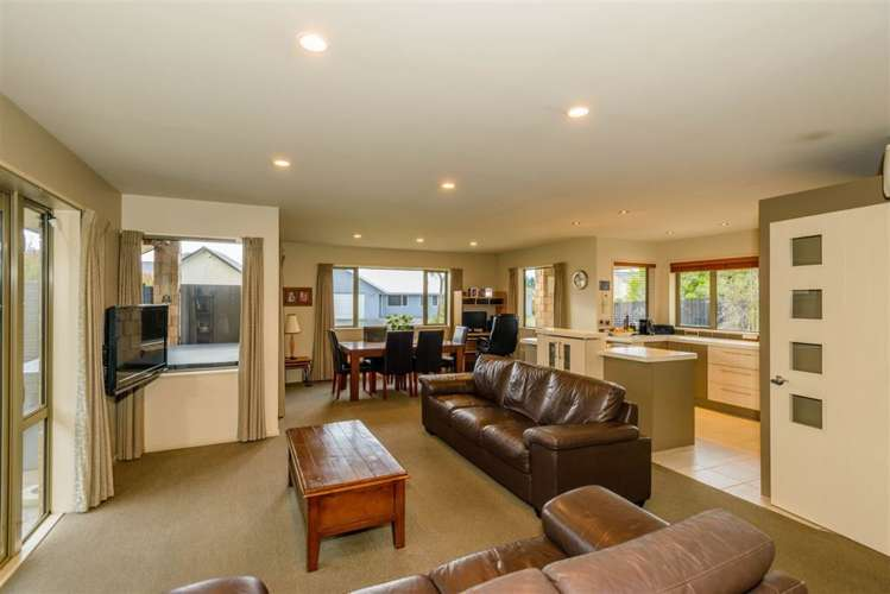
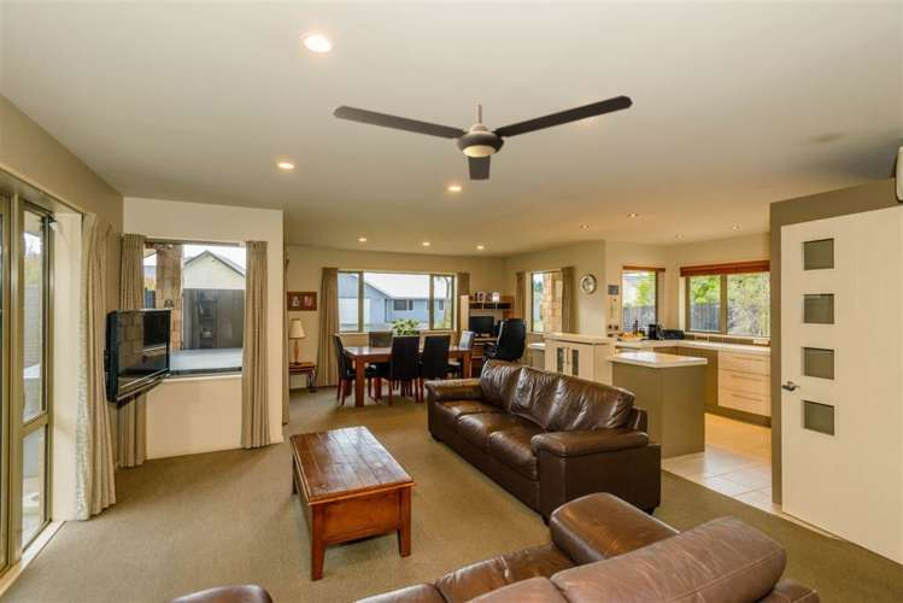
+ ceiling fan [332,94,634,181]
